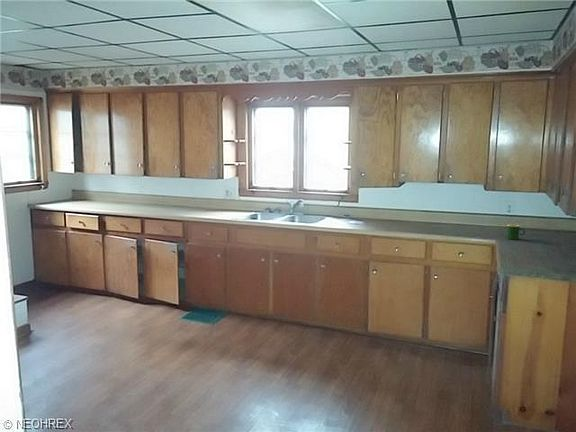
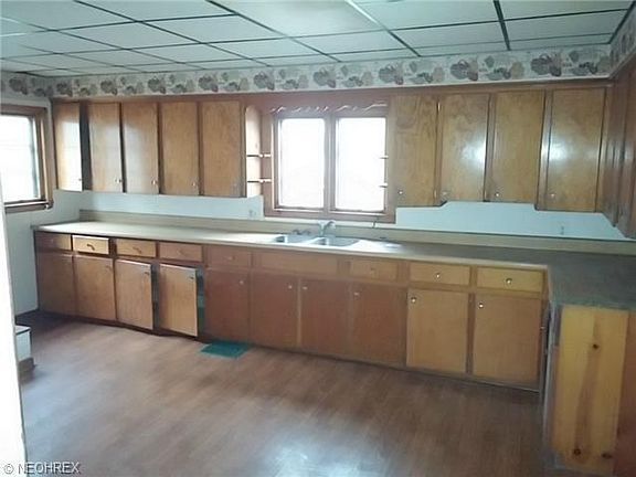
- mug [506,223,526,241]
